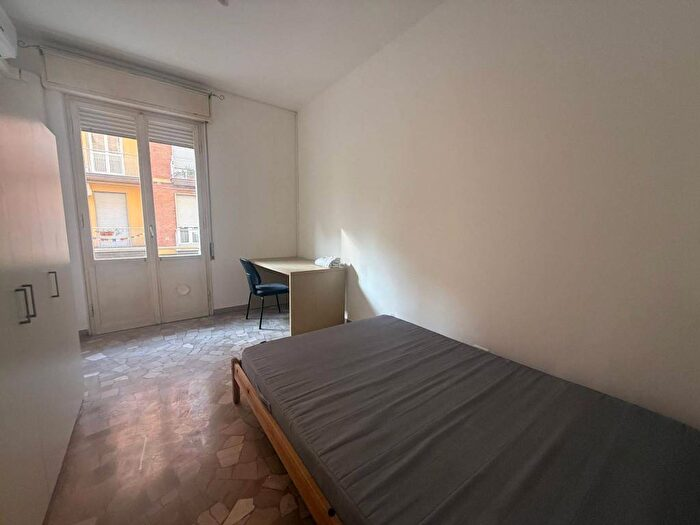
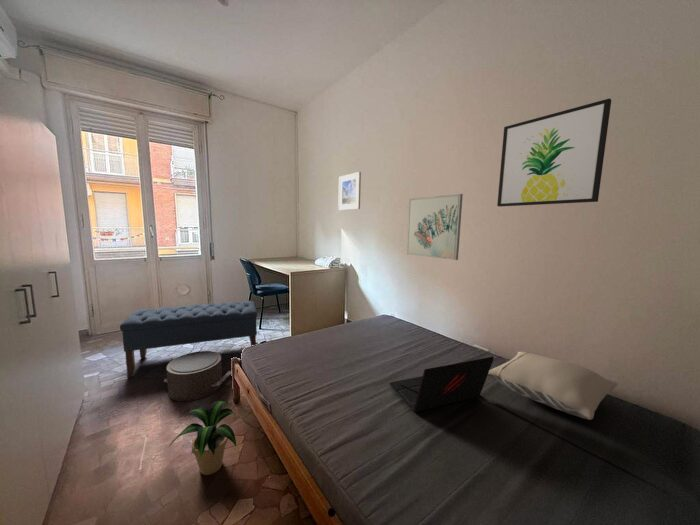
+ wall art [406,193,464,261]
+ pouf [163,350,232,402]
+ potted plant [168,400,237,476]
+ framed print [337,171,362,211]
+ wall art [496,97,612,208]
+ laptop [388,356,495,413]
+ pillow [487,351,618,421]
+ bench [119,300,258,378]
